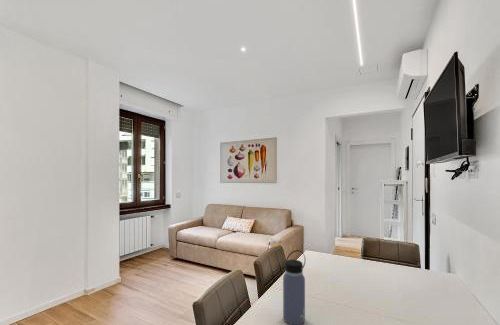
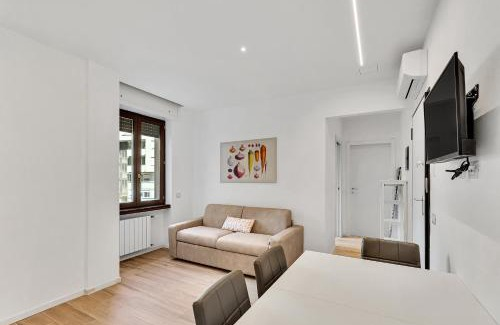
- water bottle [282,249,307,325]
